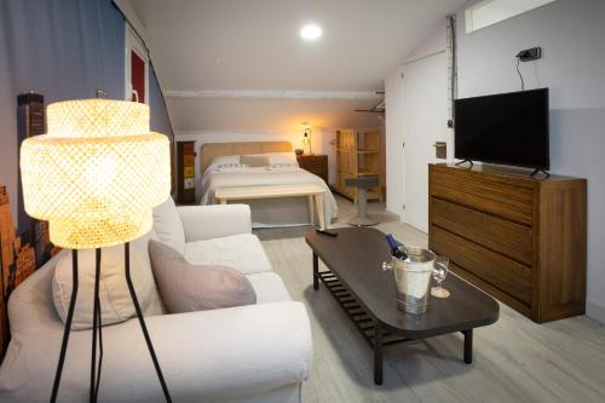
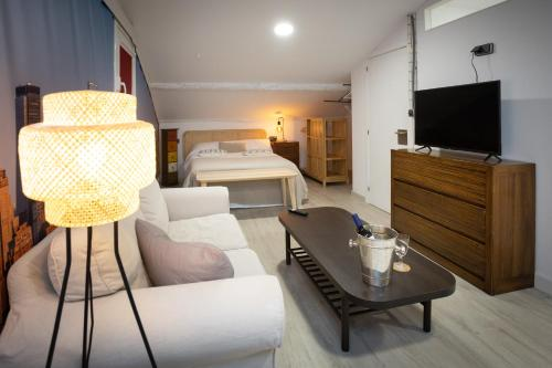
- side table [344,177,380,226]
